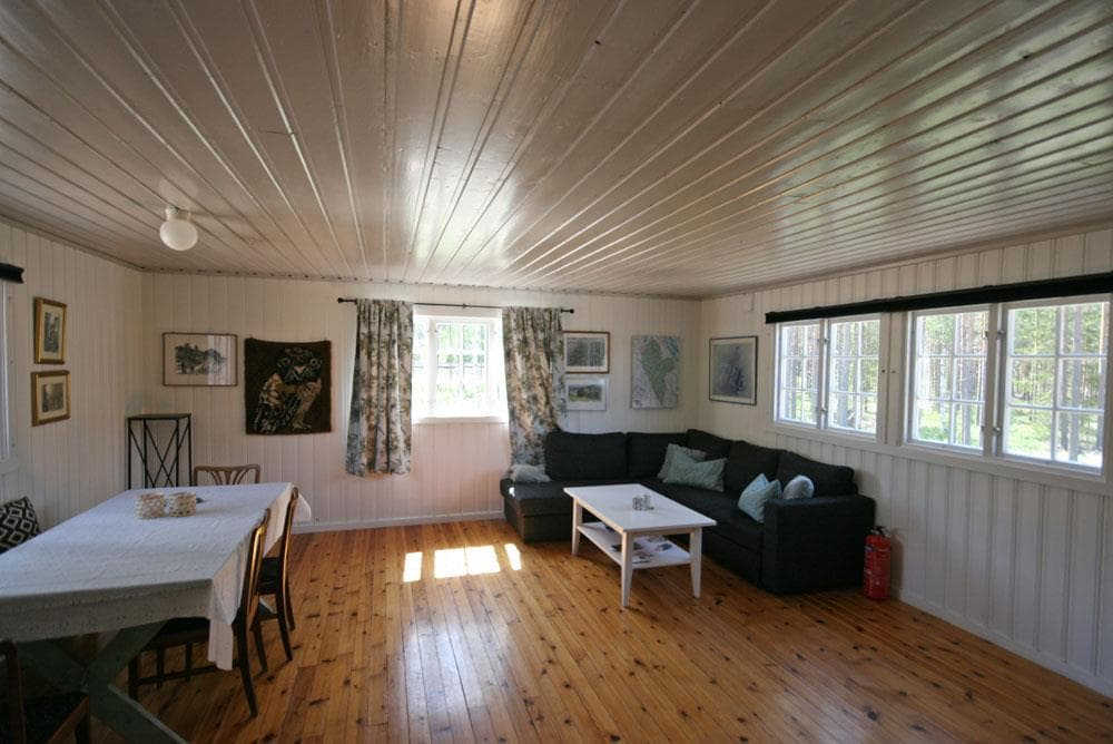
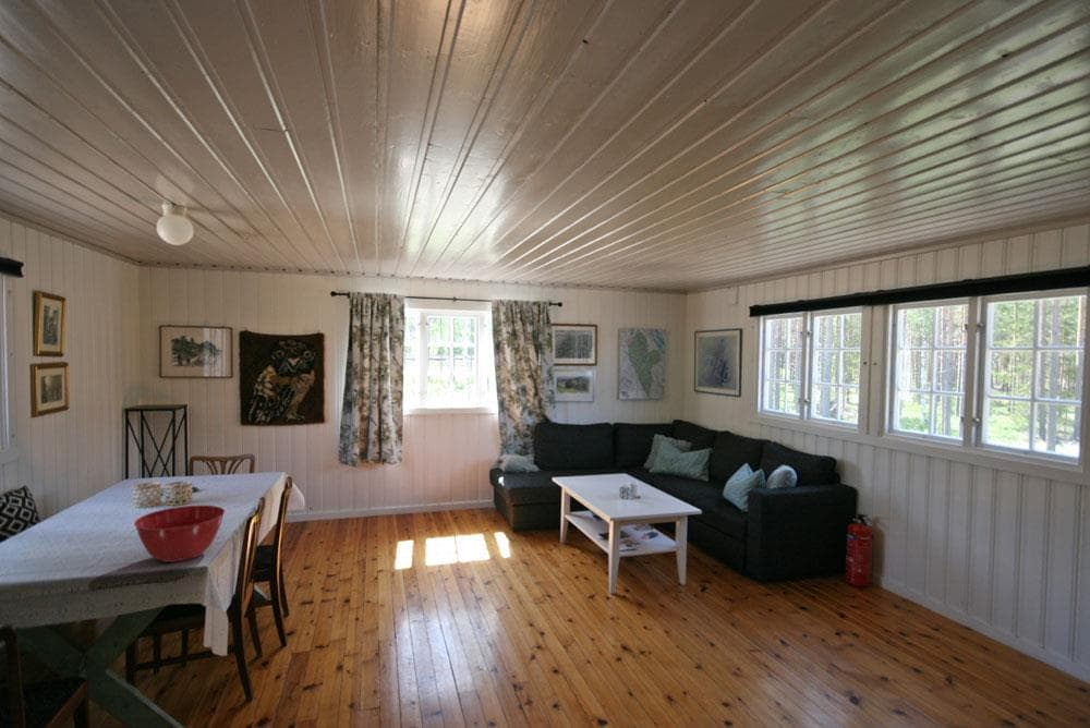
+ mixing bowl [133,505,226,563]
